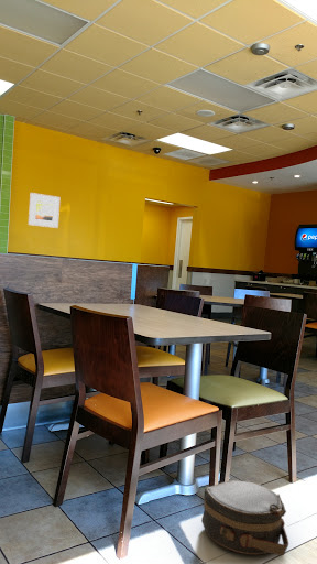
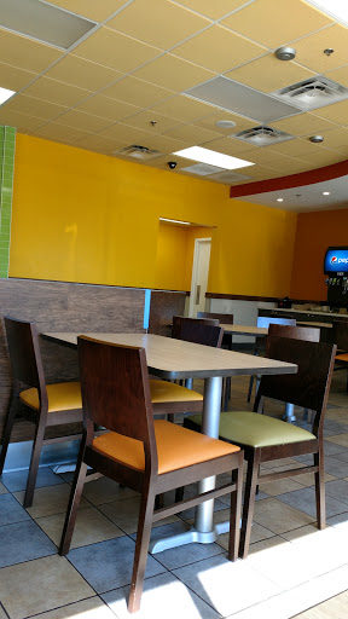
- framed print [28,192,61,229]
- hat box [200,479,289,556]
